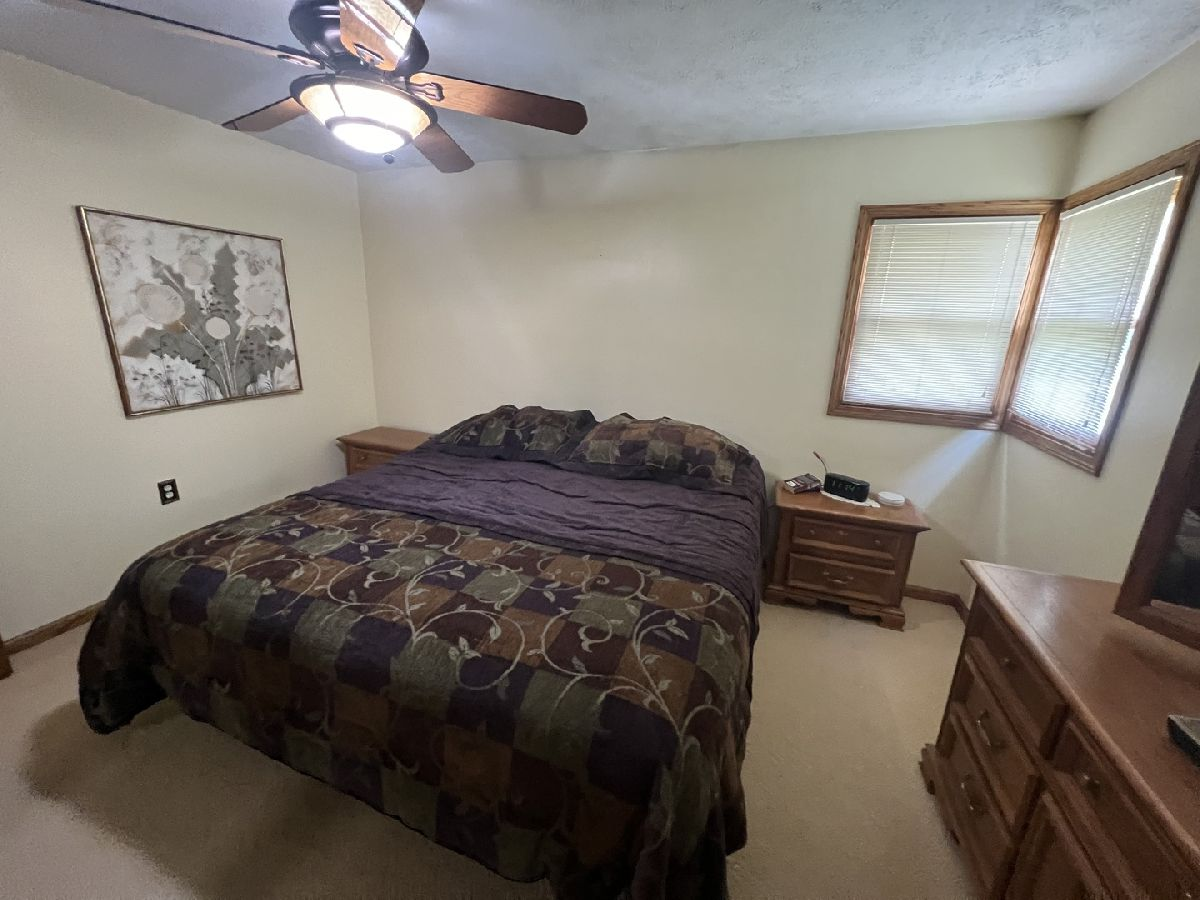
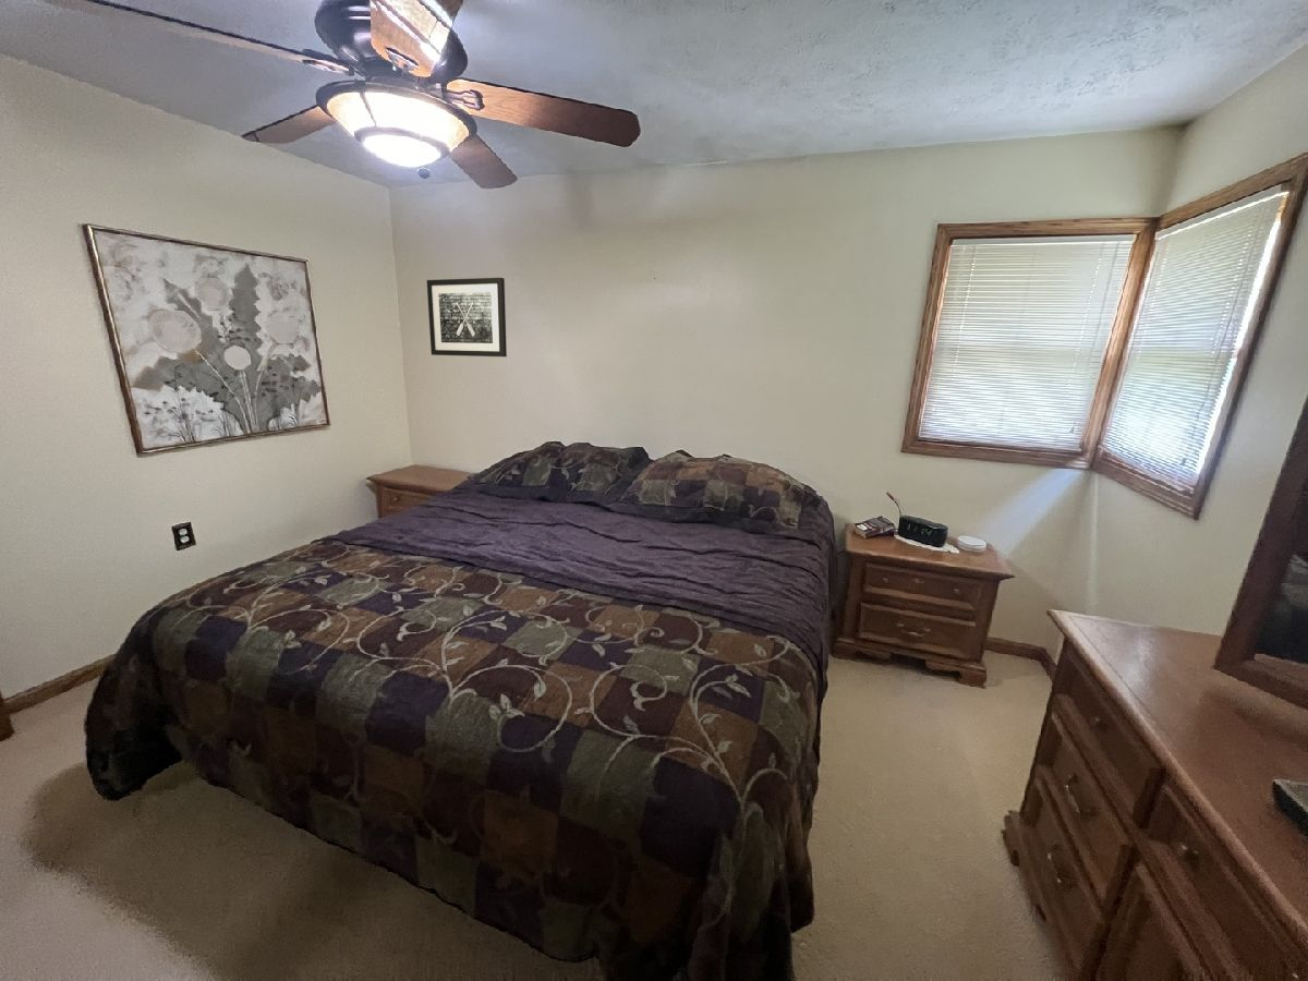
+ wall art [426,277,508,358]
